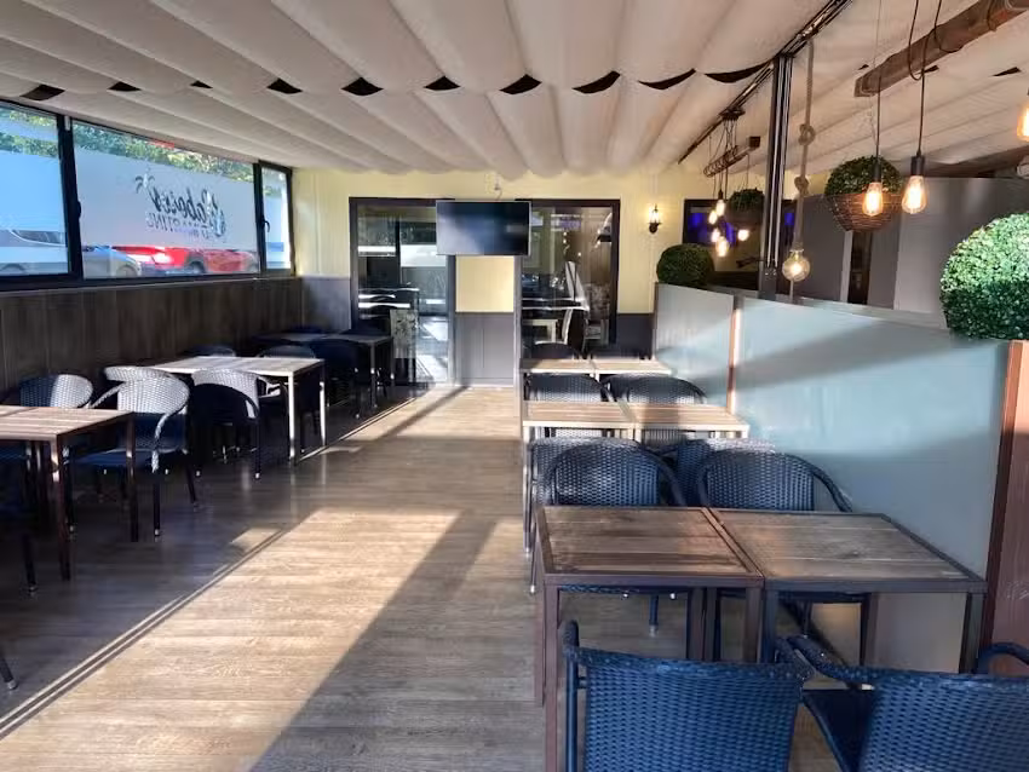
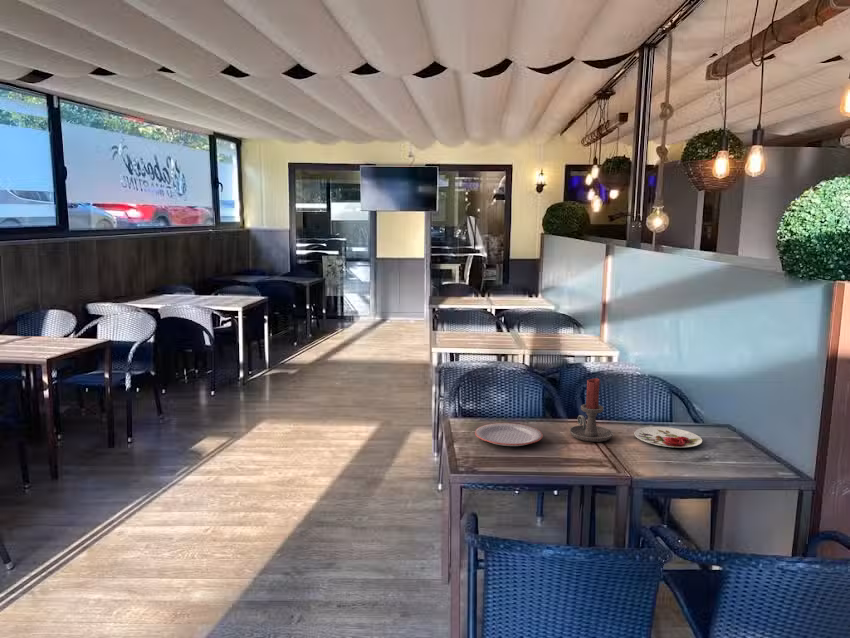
+ plate [633,426,703,448]
+ candle holder [569,377,614,443]
+ plate [474,422,544,447]
